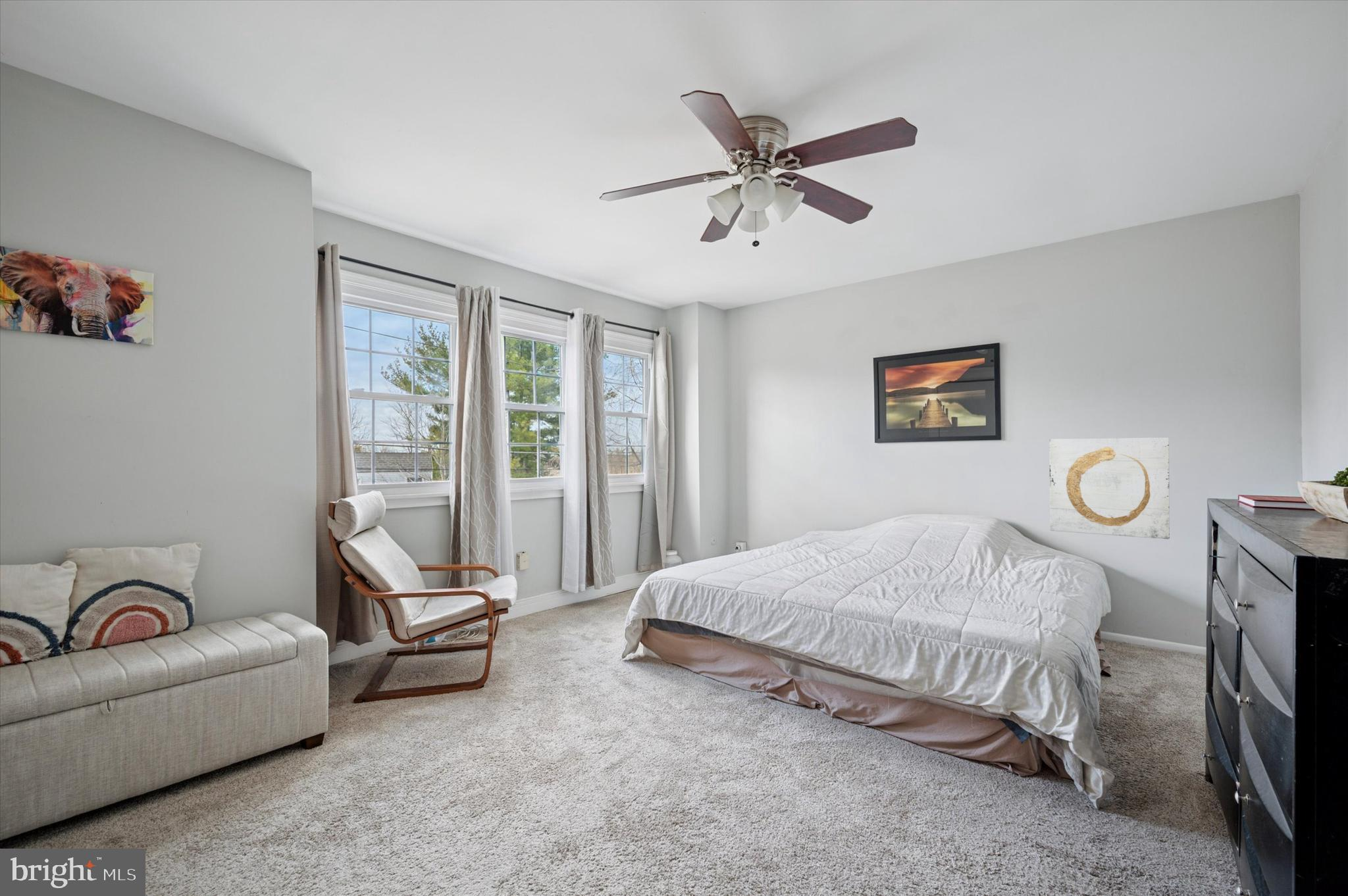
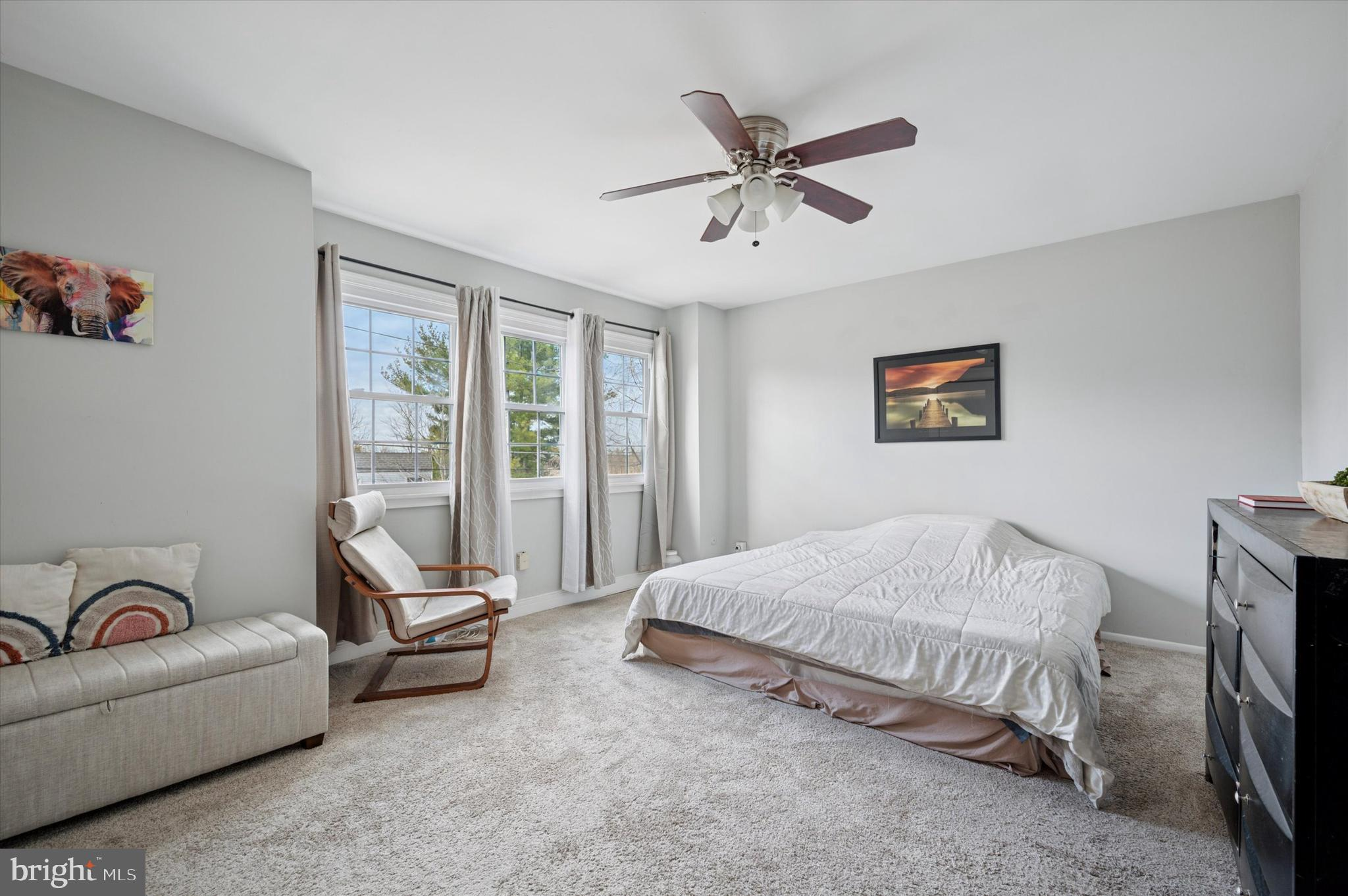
- wall art [1049,437,1170,539]
